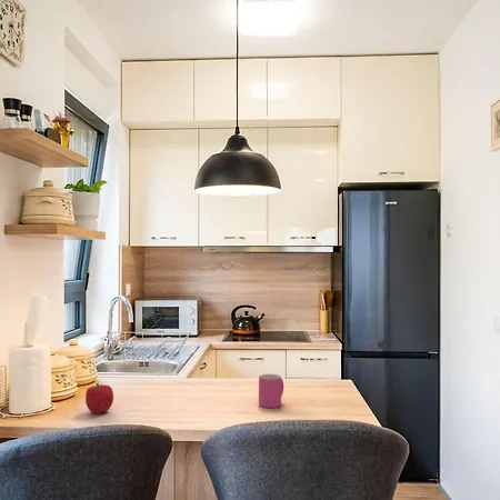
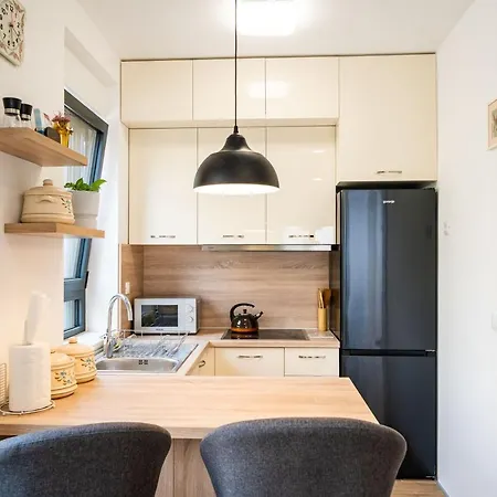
- fruit [84,382,114,416]
- mug [258,373,284,409]
